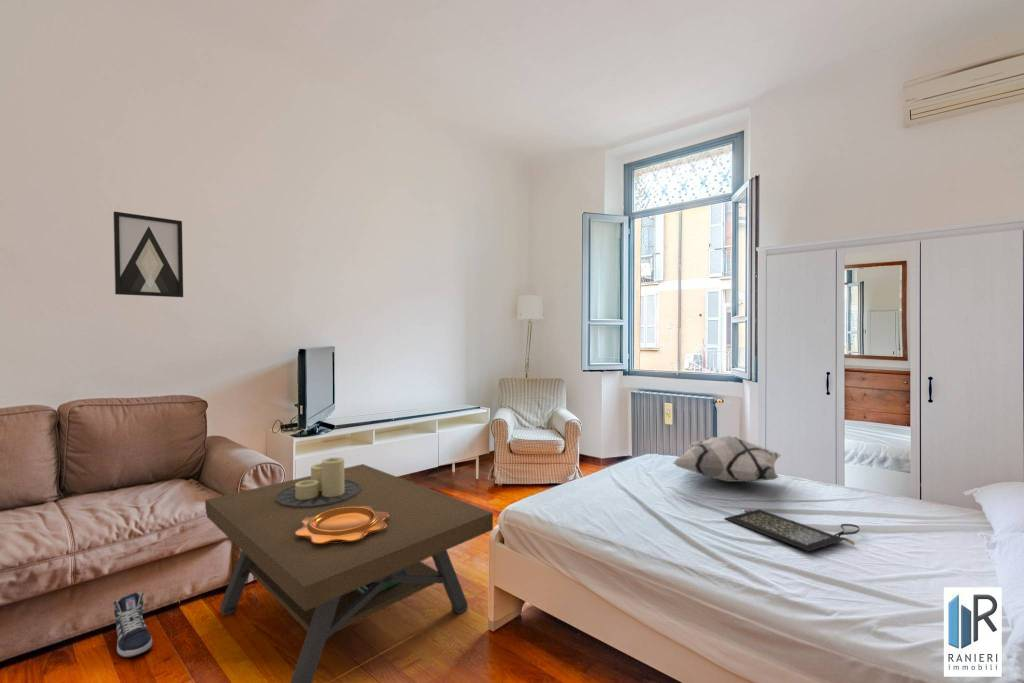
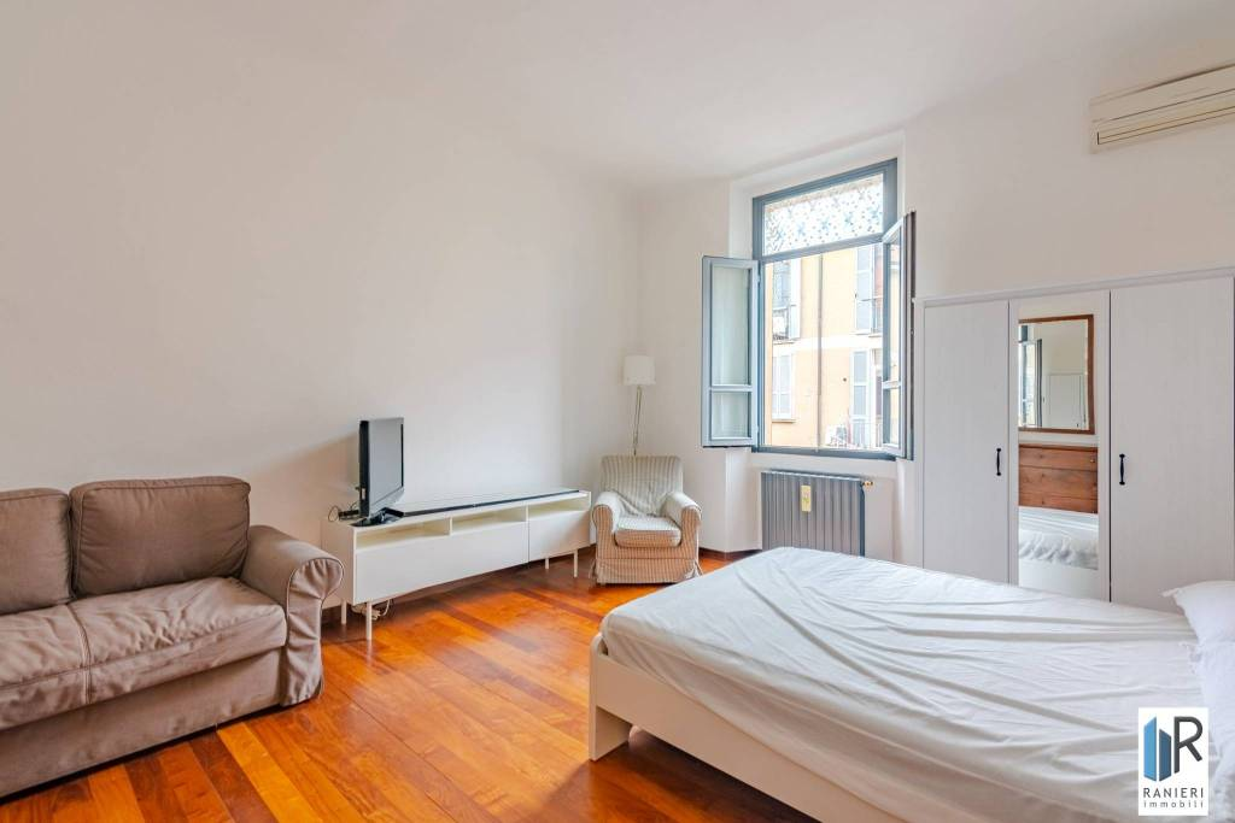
- coffee table [204,456,494,683]
- decorative bowl [295,506,389,543]
- sneaker [113,591,153,658]
- decorative pillow [671,435,782,483]
- wall art [112,210,184,298]
- clutch bag [723,508,860,552]
